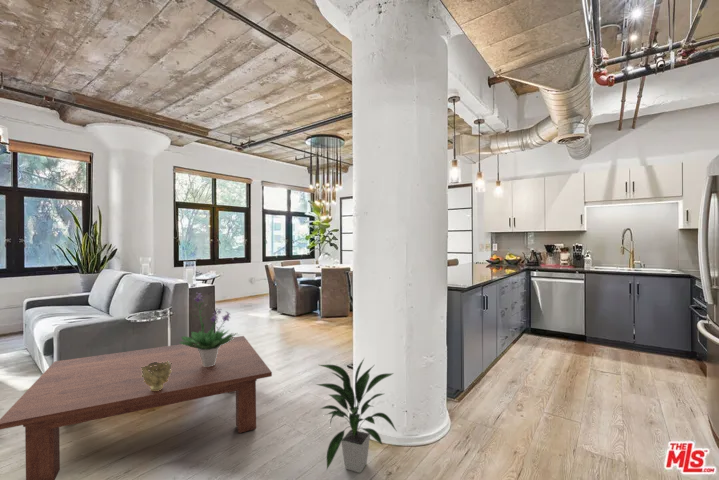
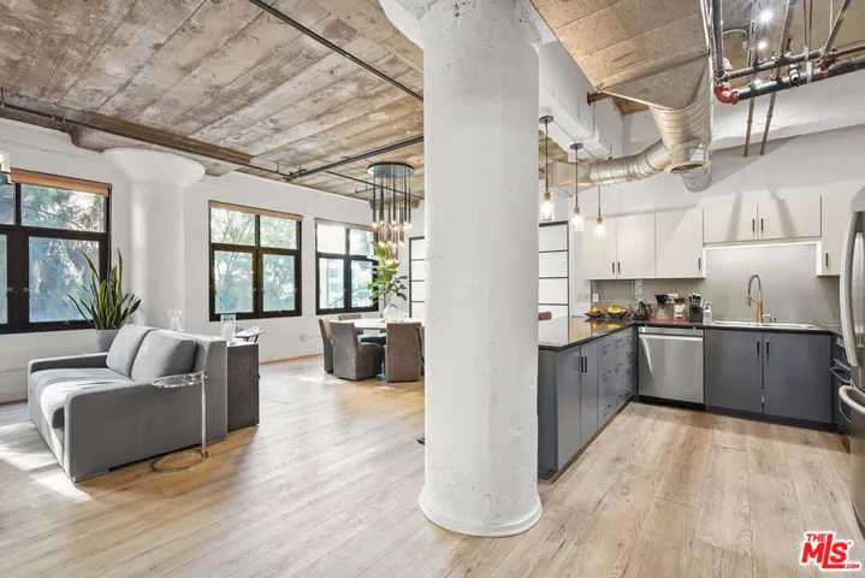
- decorative bowl [141,361,172,391]
- indoor plant [315,356,397,474]
- coffee table [0,335,273,480]
- potted plant [178,291,238,367]
